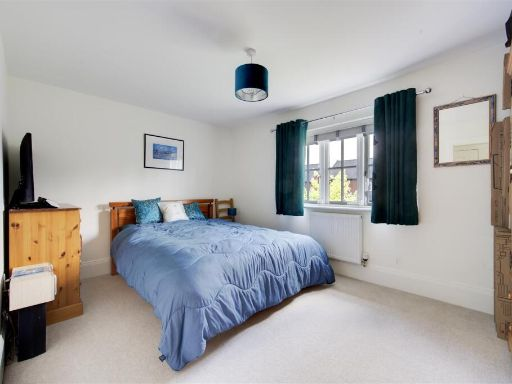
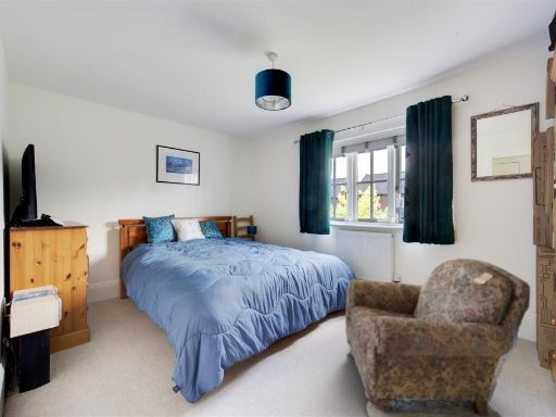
+ armchair [344,257,531,417]
